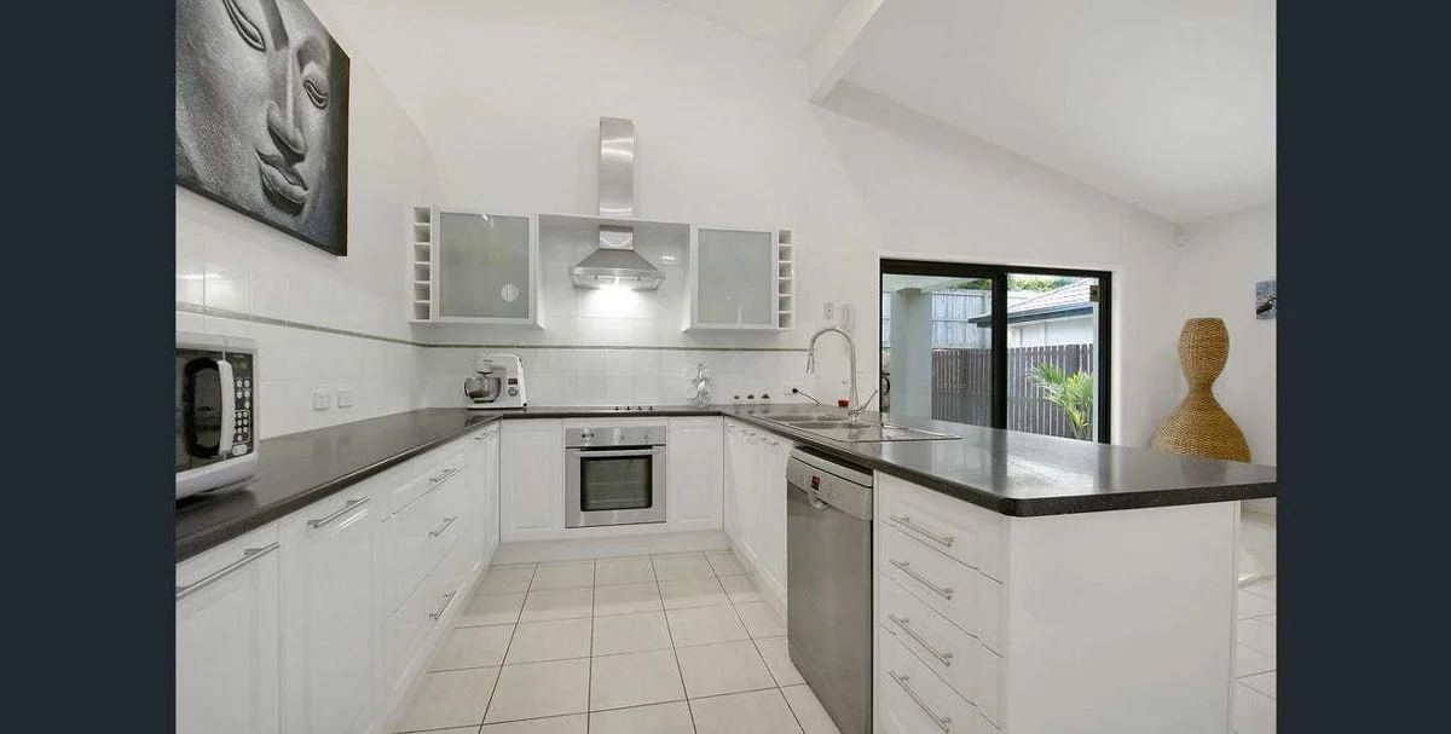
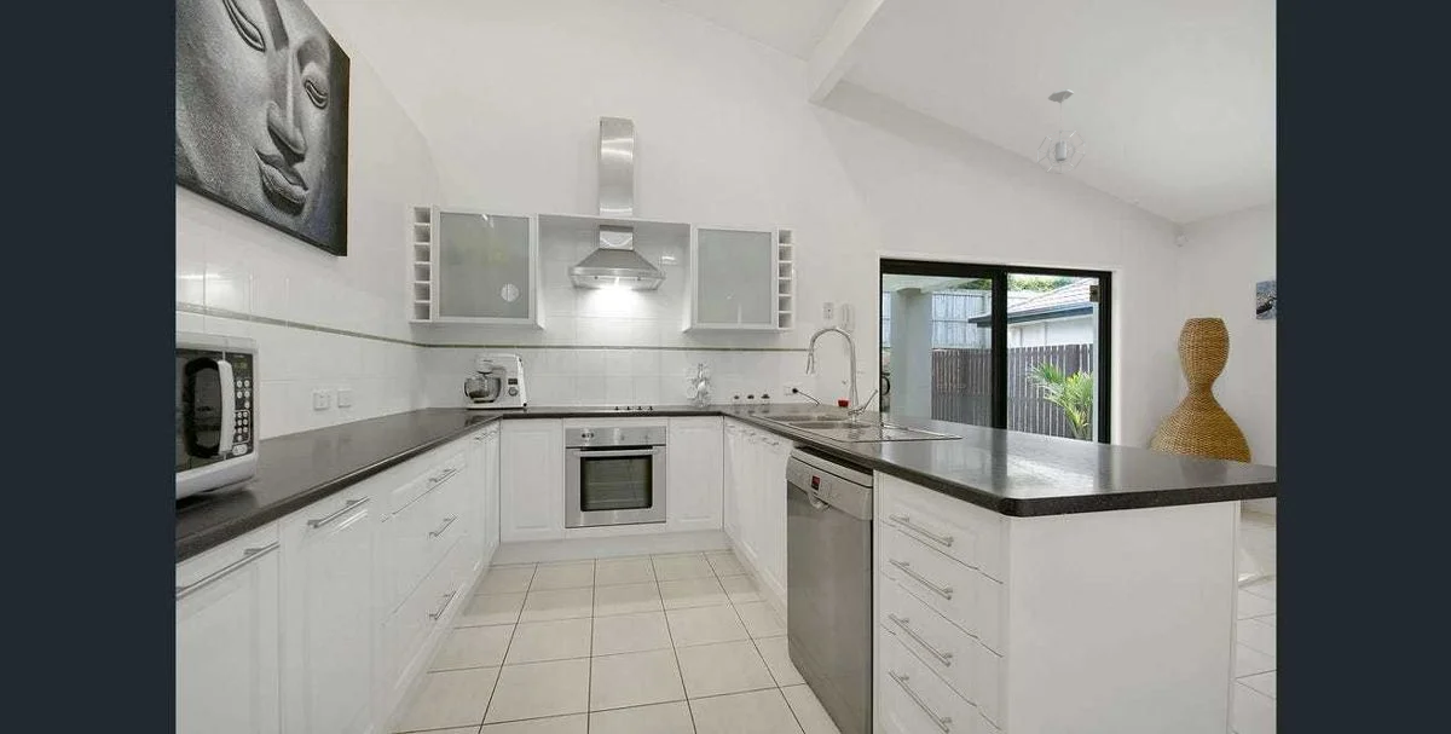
+ pendant light [1036,88,1086,175]
